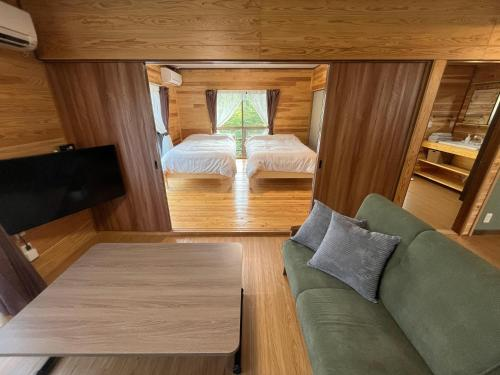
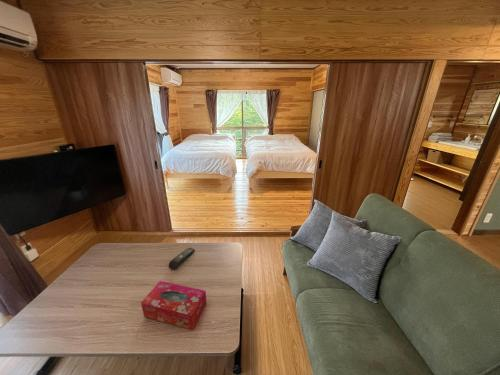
+ remote control [168,247,196,270]
+ tissue box [140,280,208,331]
